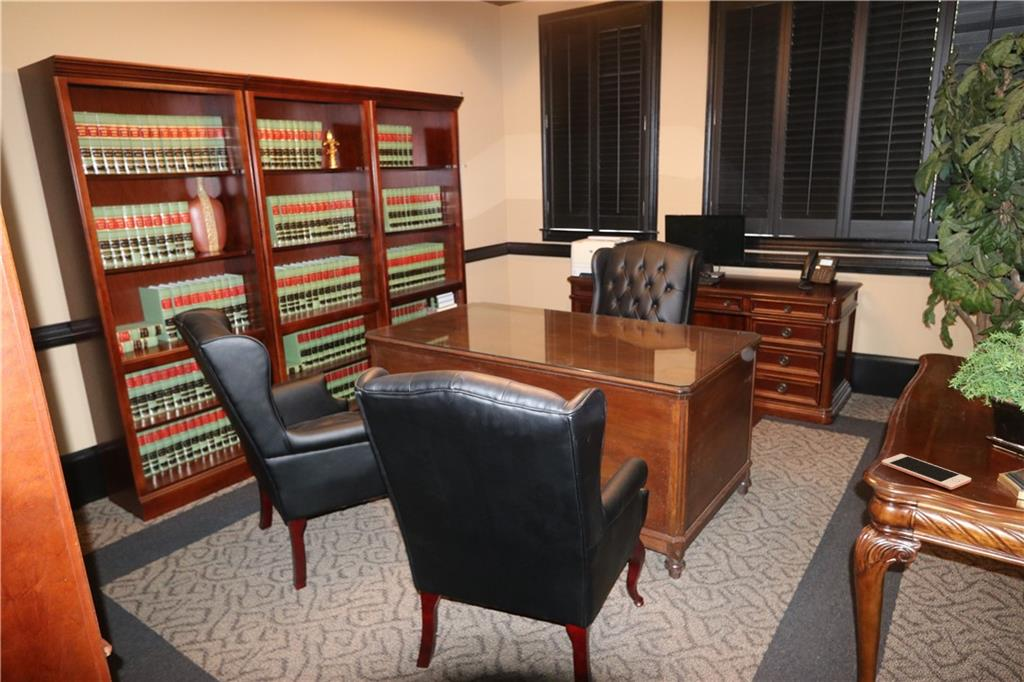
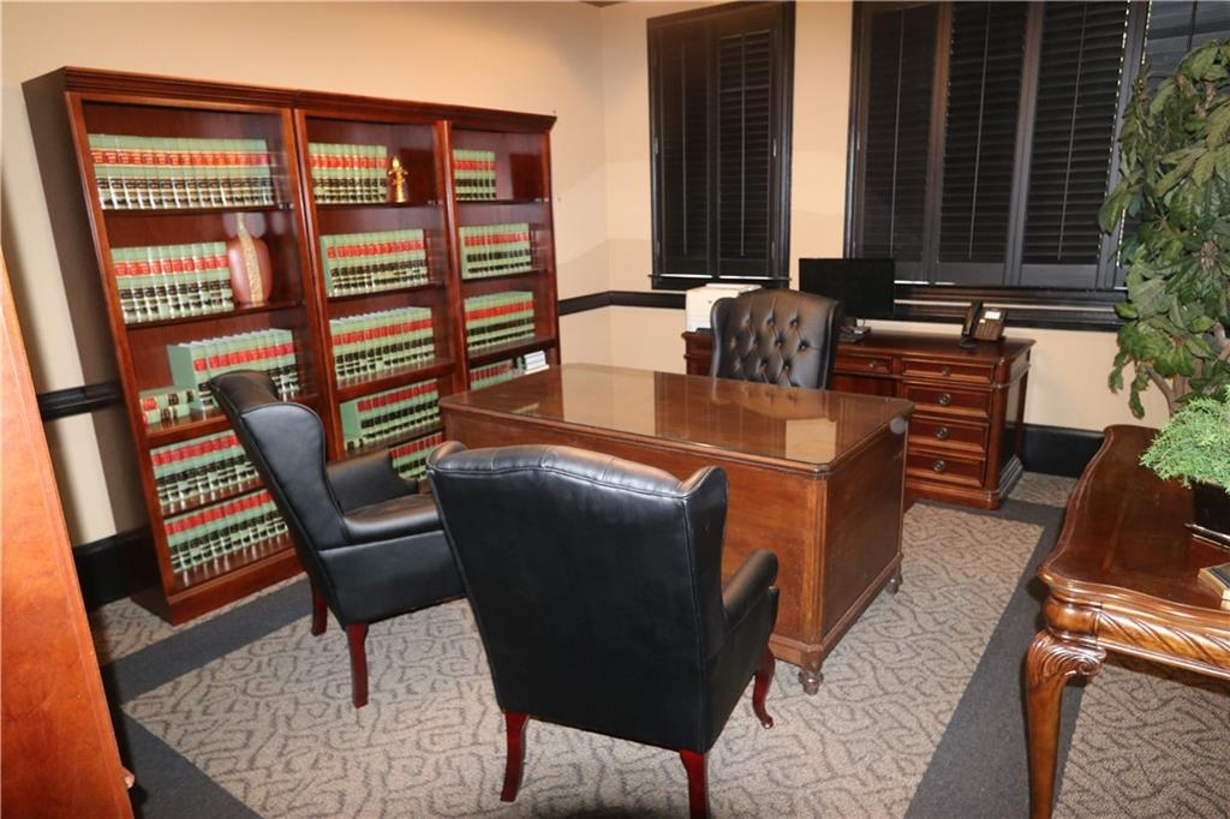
- cell phone [881,453,972,491]
